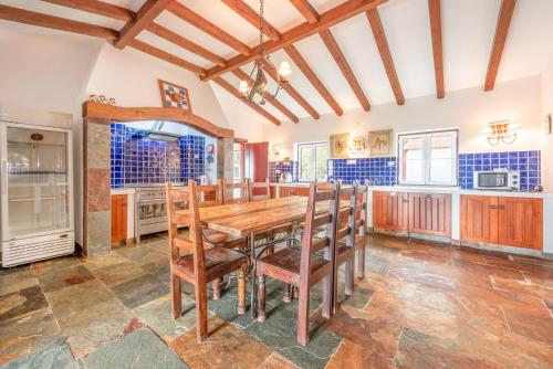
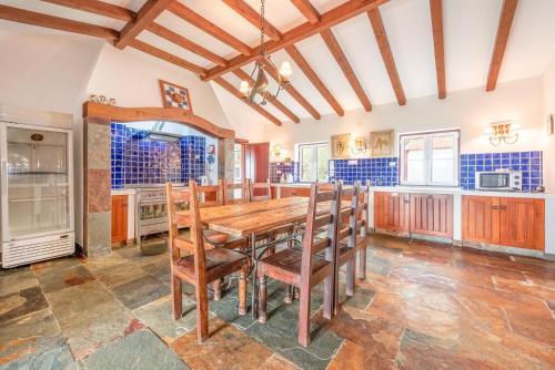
+ basket [139,228,170,256]
